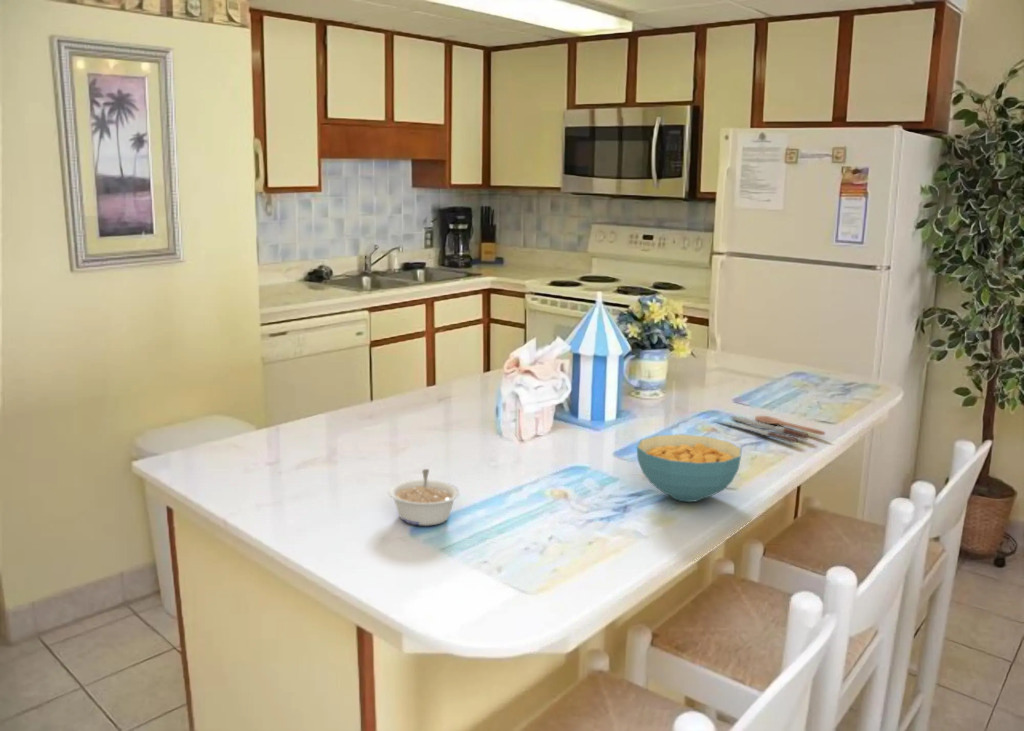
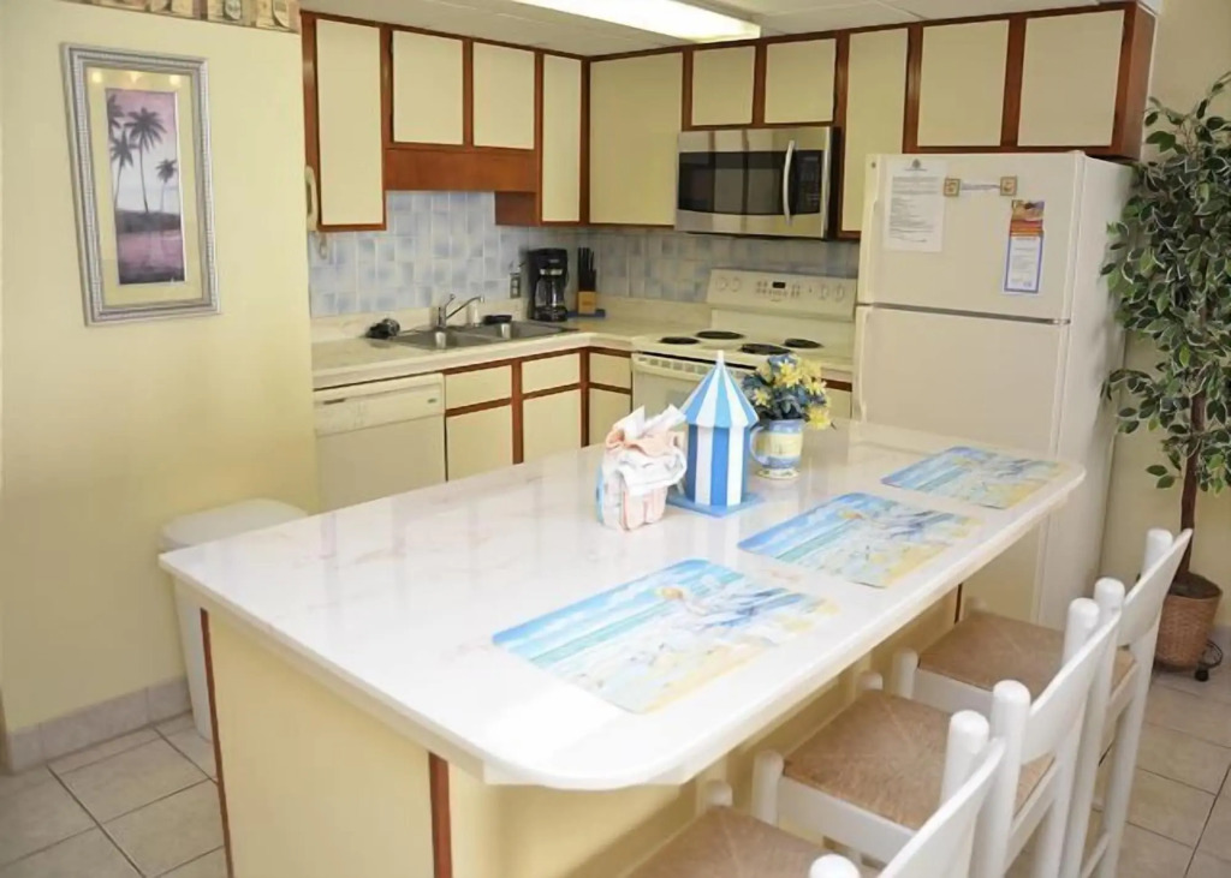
- spoon [711,415,826,444]
- cereal bowl [636,433,743,503]
- legume [387,468,461,527]
